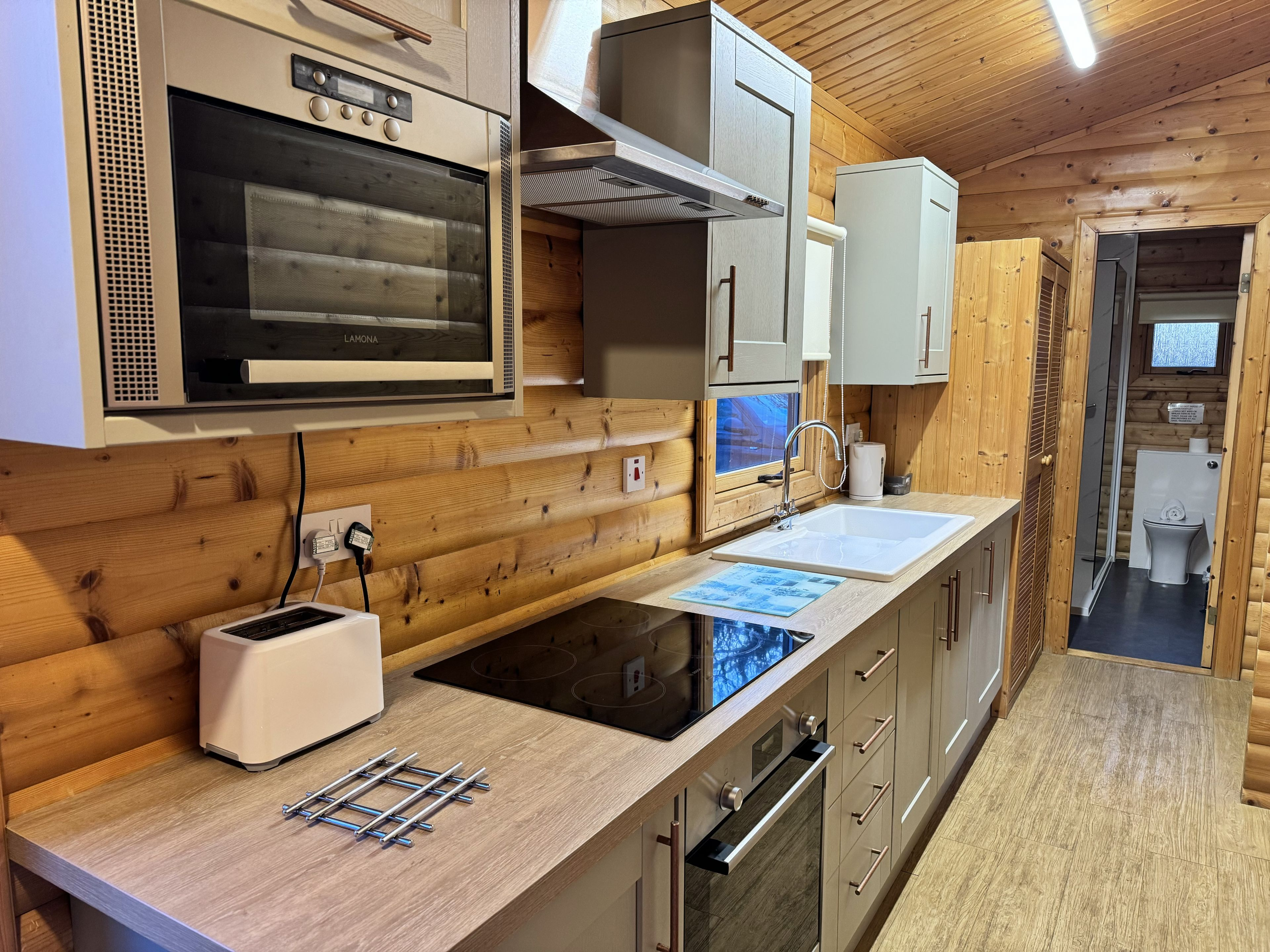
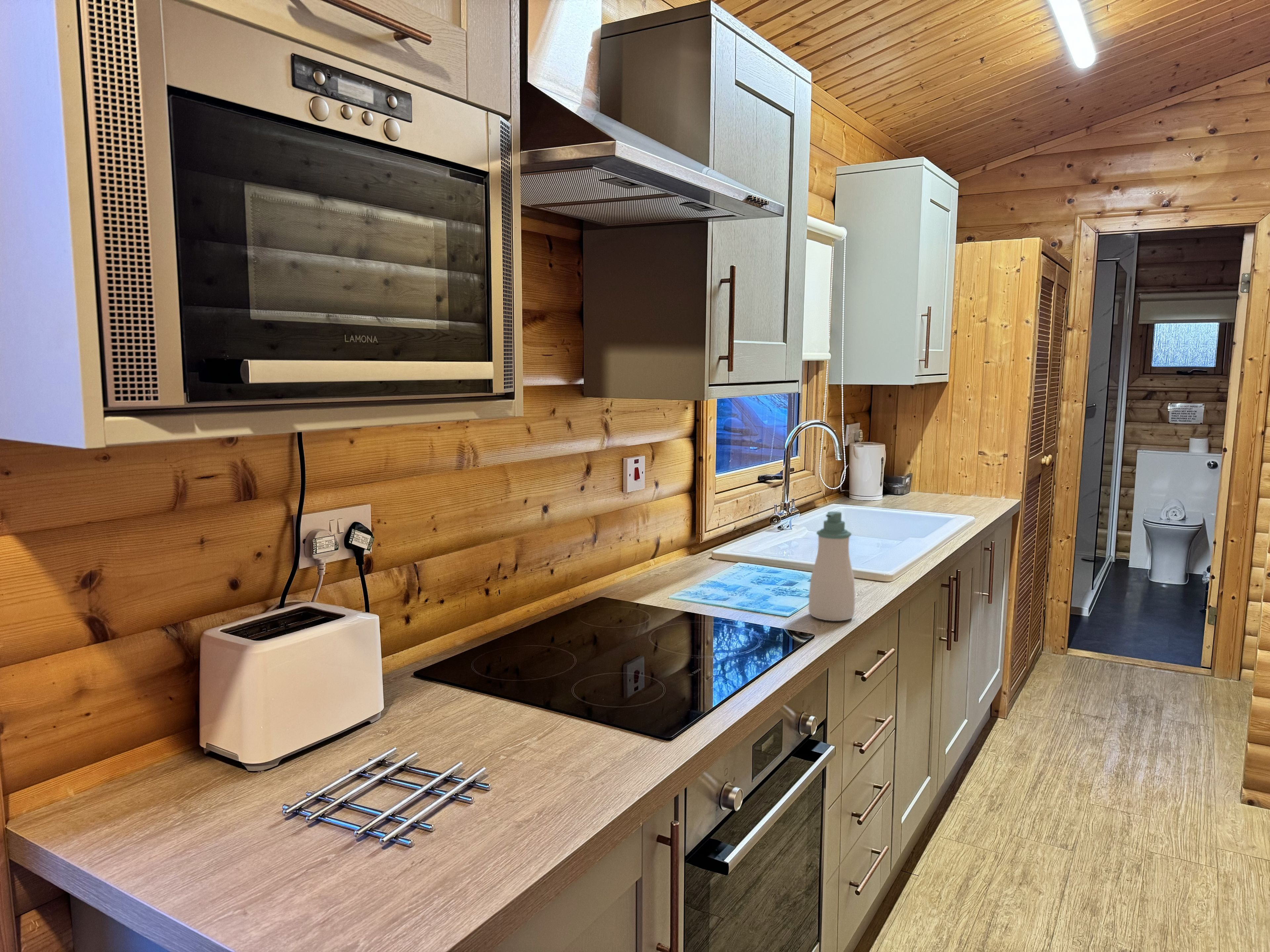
+ soap bottle [808,511,855,621]
